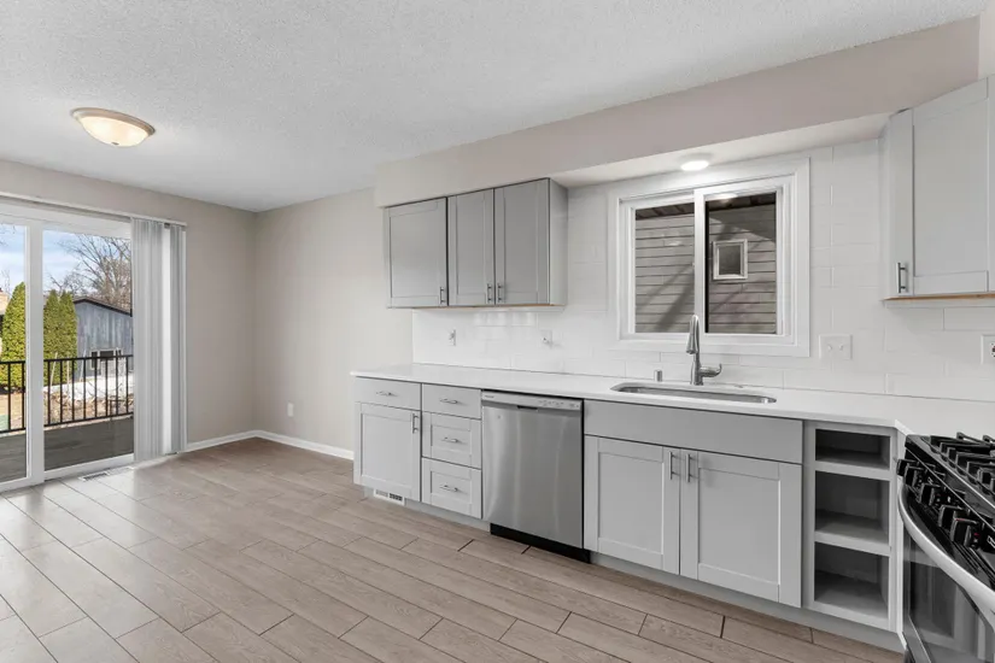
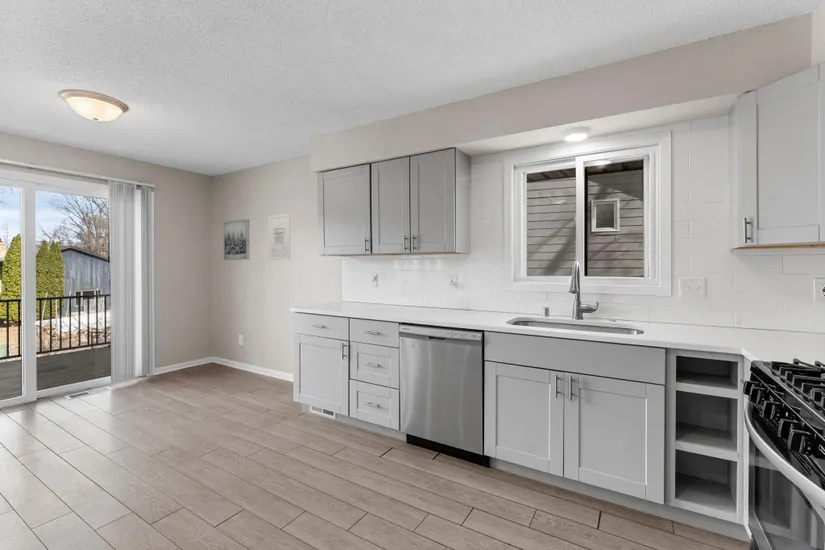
+ wall art [222,218,250,261]
+ wall art [267,213,291,261]
